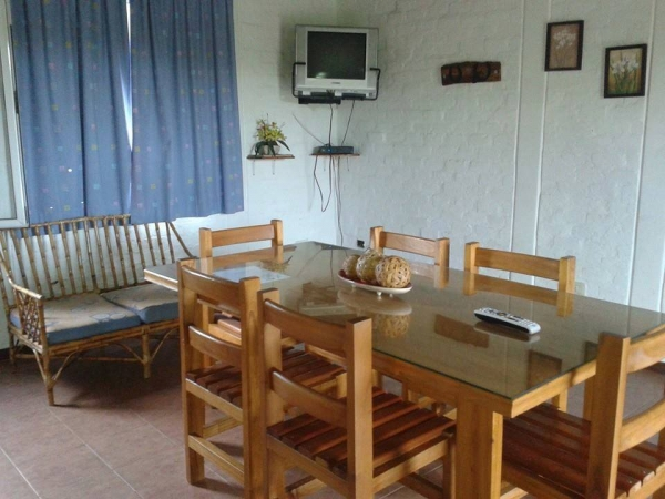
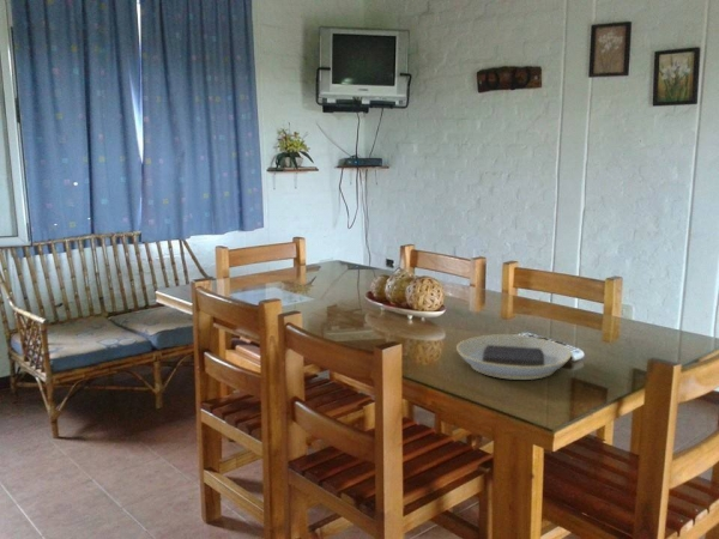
+ plate [455,333,573,381]
